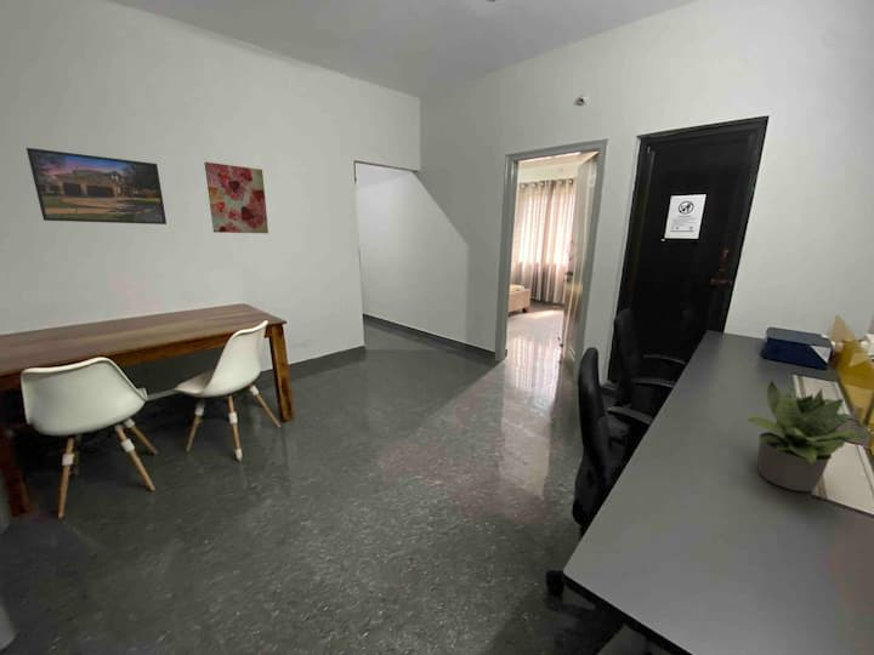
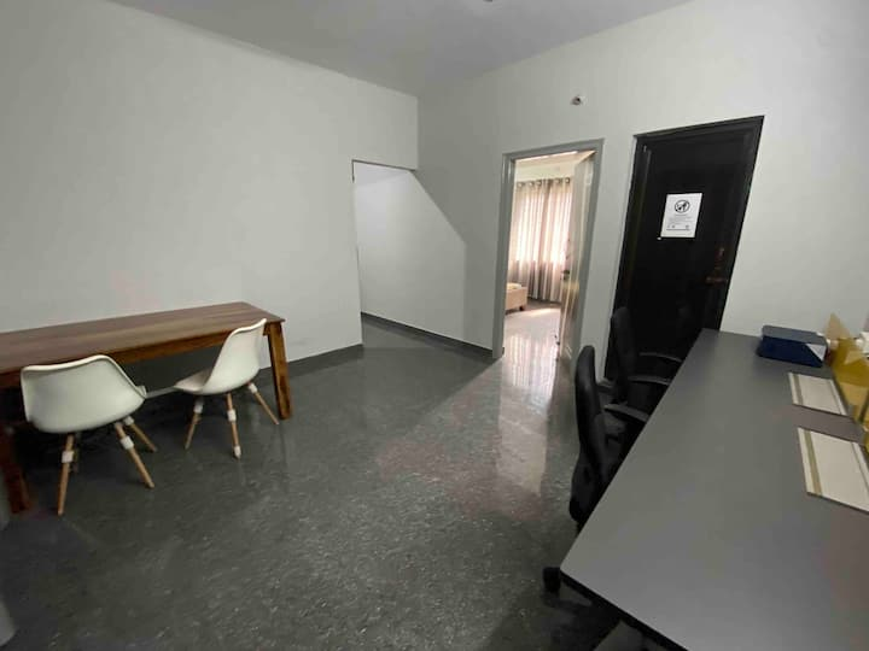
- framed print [25,147,168,226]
- potted plant [744,378,874,492]
- wall art [203,161,269,234]
